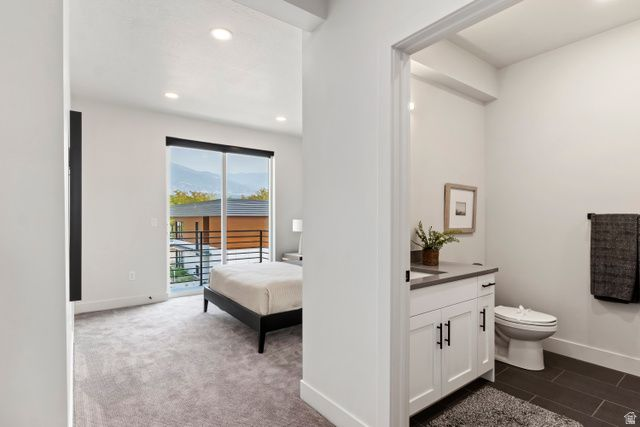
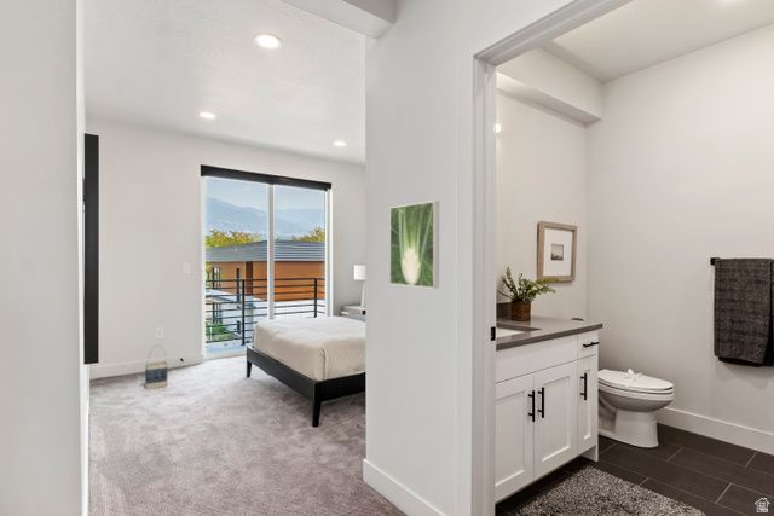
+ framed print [388,199,440,290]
+ bag [144,344,168,390]
